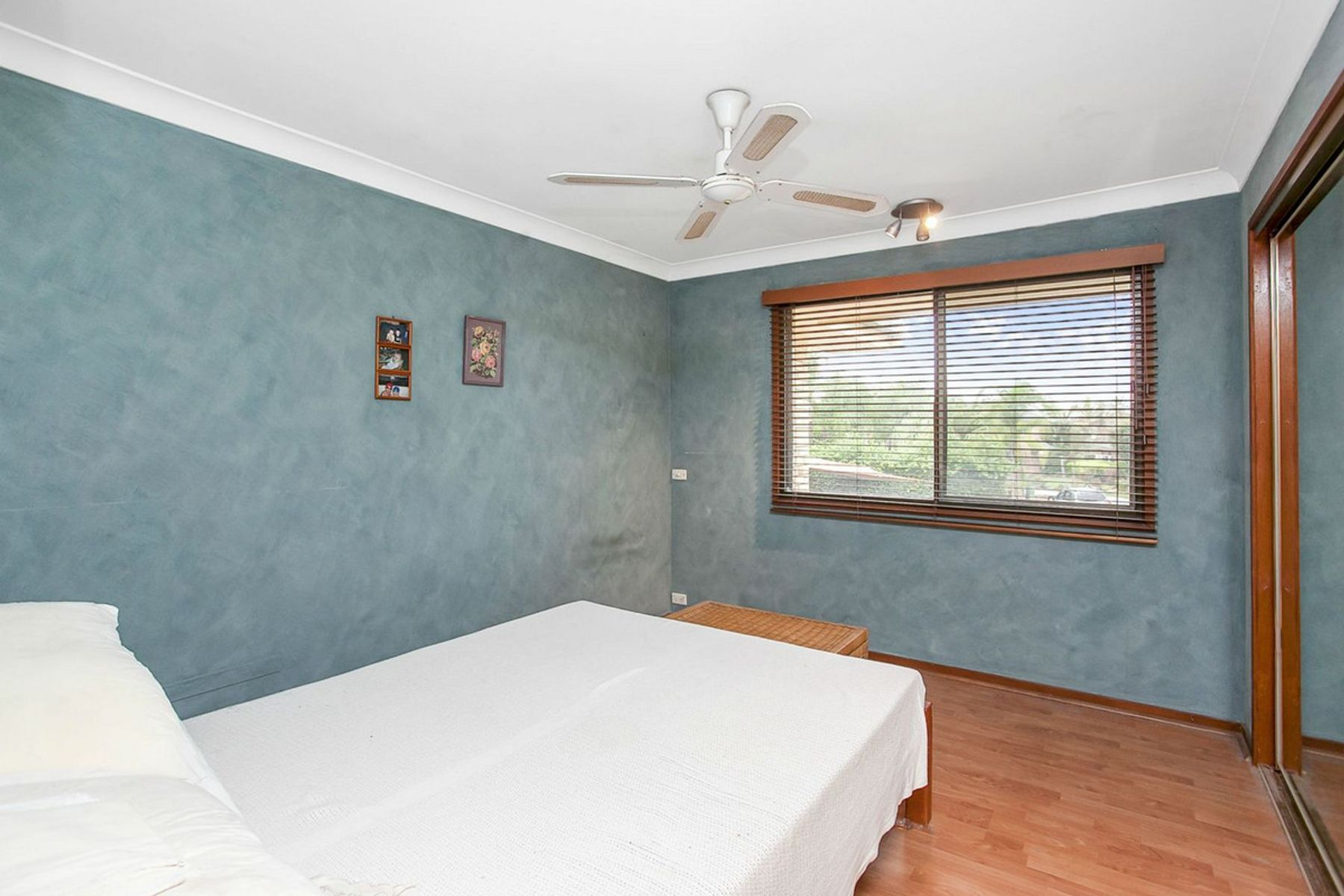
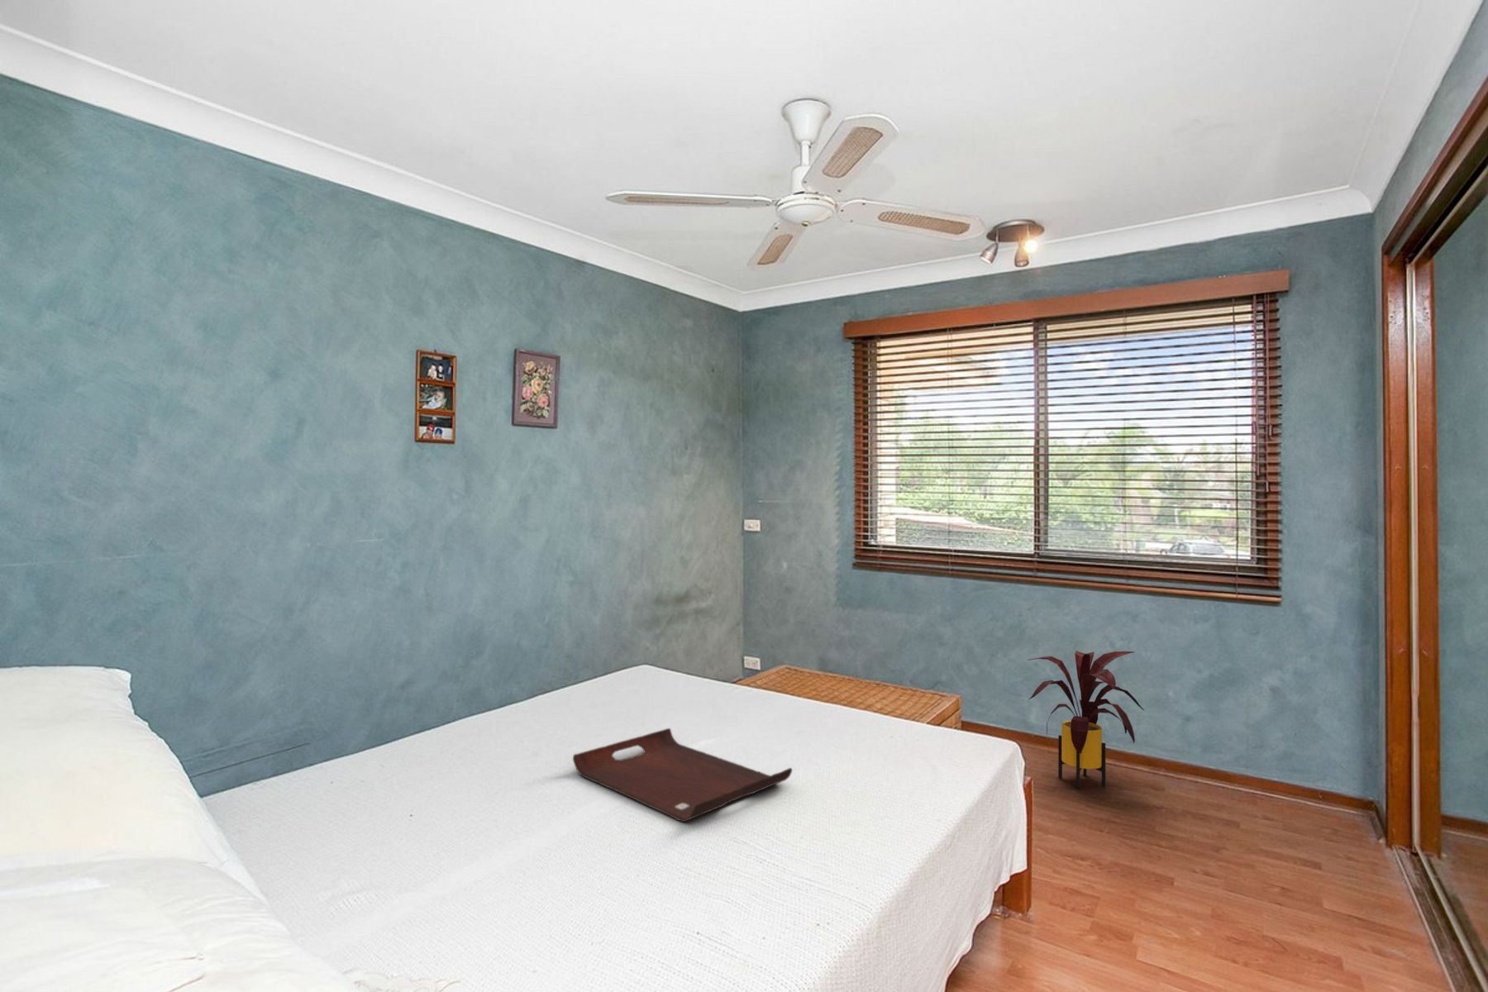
+ serving tray [572,727,793,823]
+ house plant [1026,650,1145,788]
